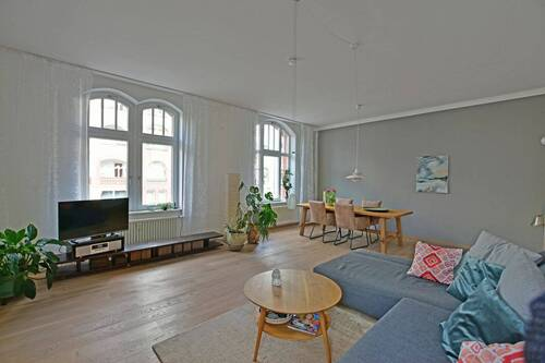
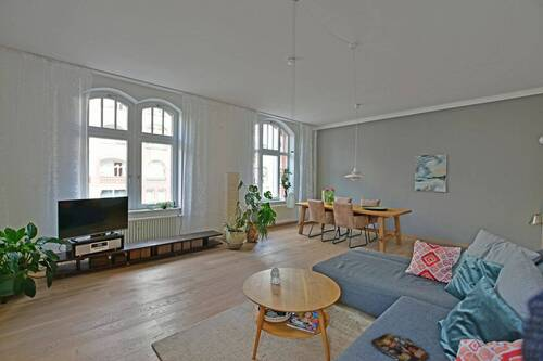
+ magazine [370,333,429,361]
